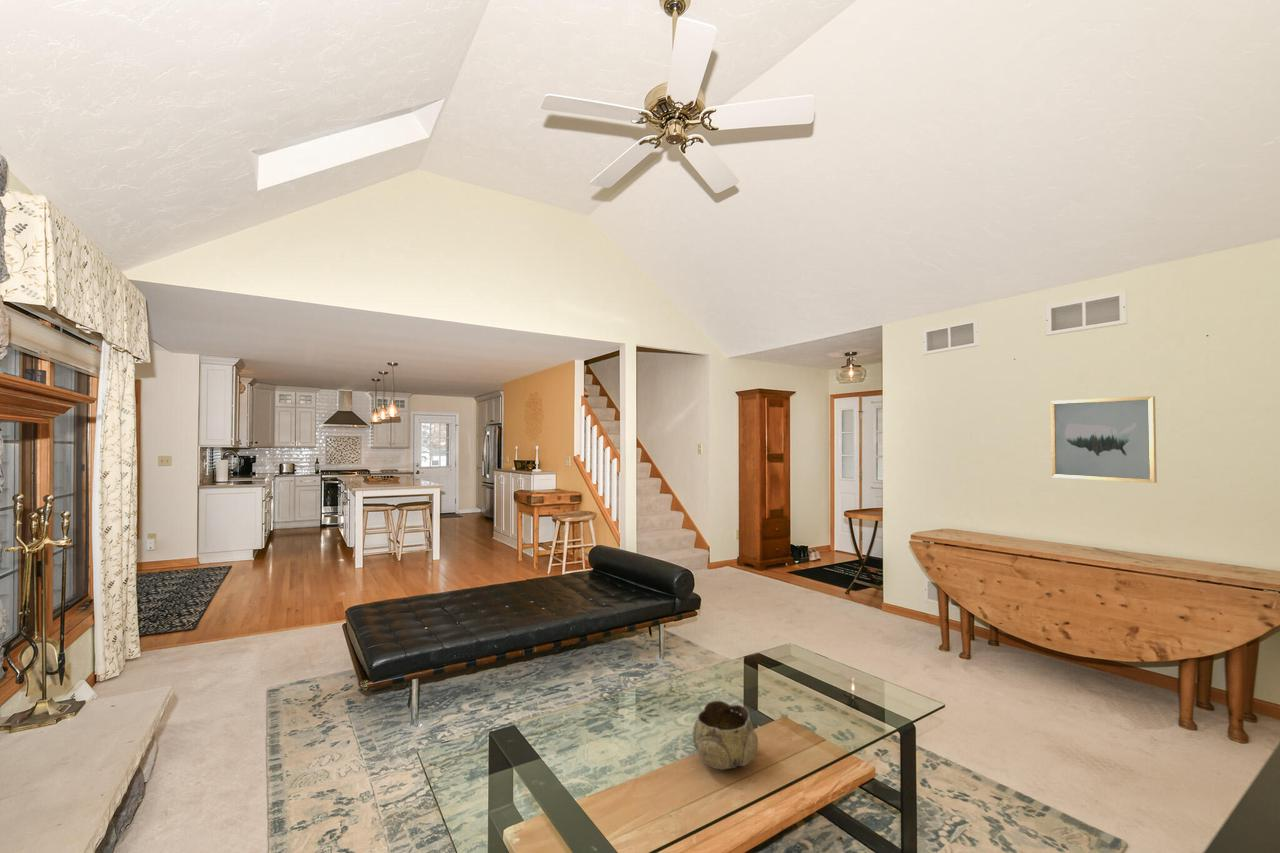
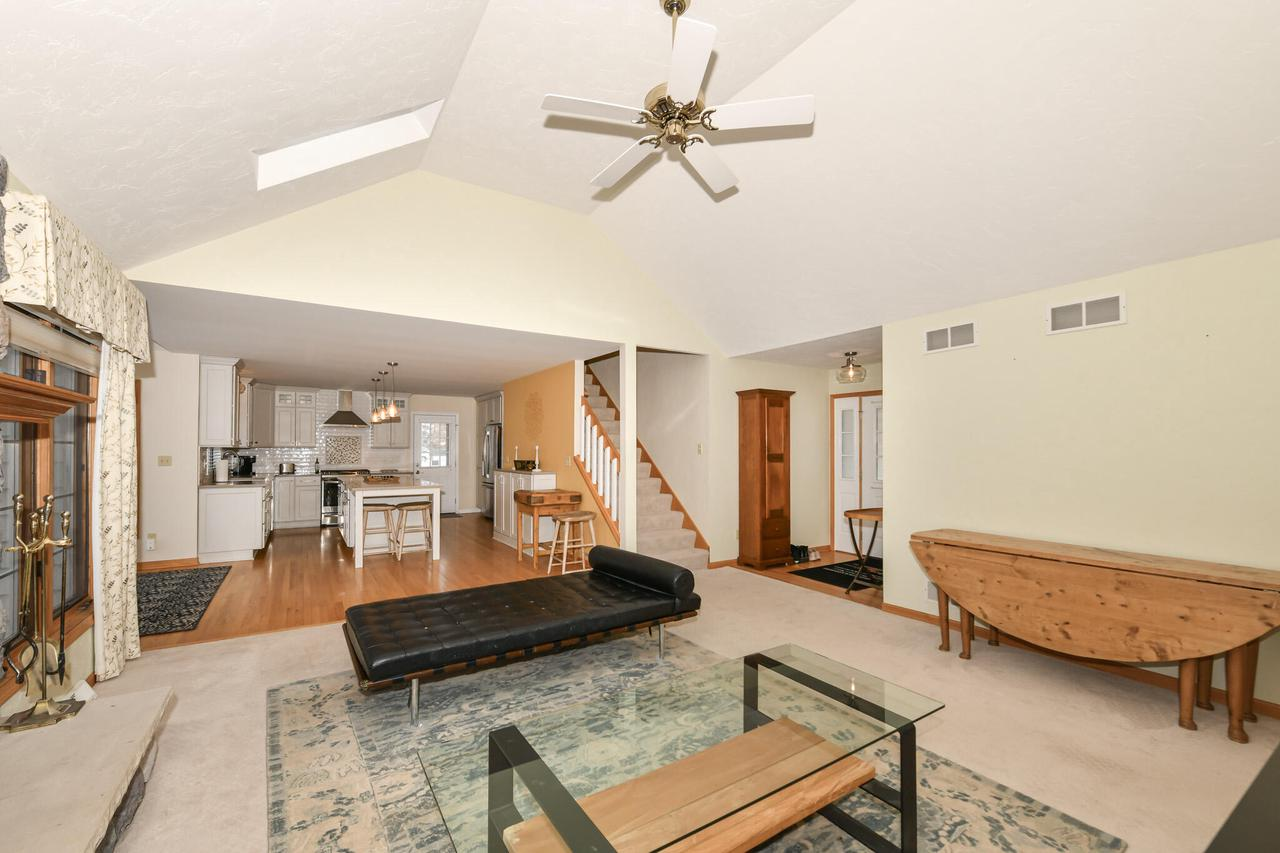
- decorative bowl [692,700,759,771]
- wall art [1050,395,1158,484]
